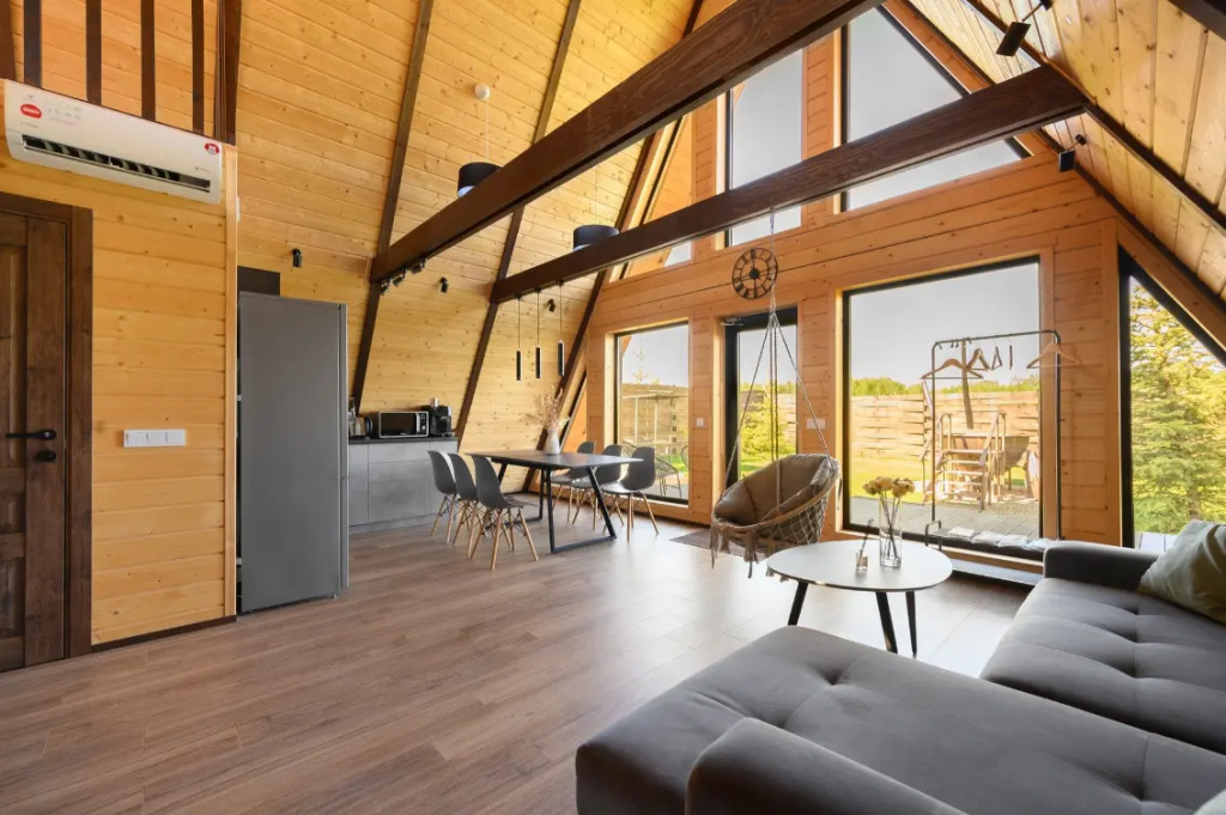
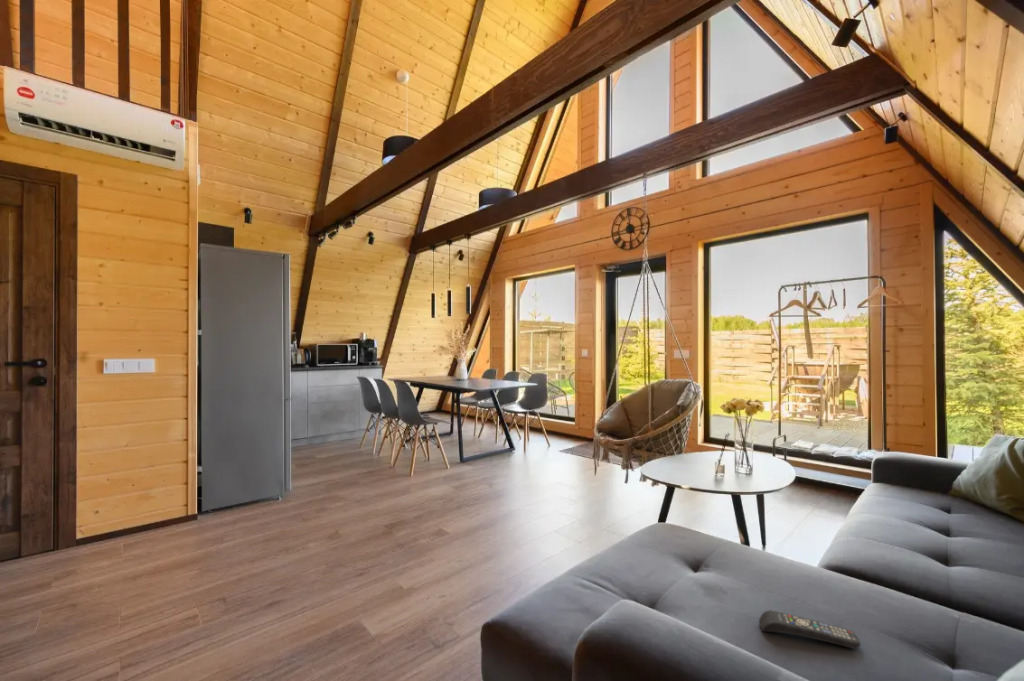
+ remote control [758,609,862,650]
